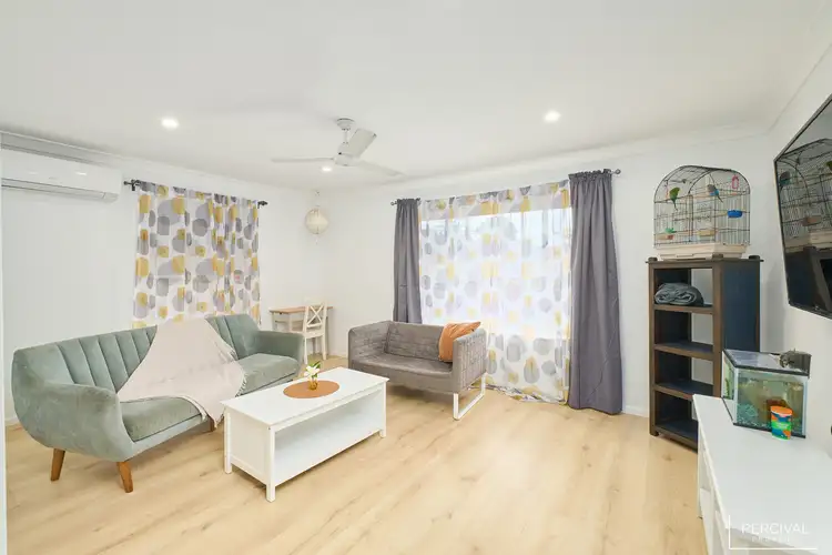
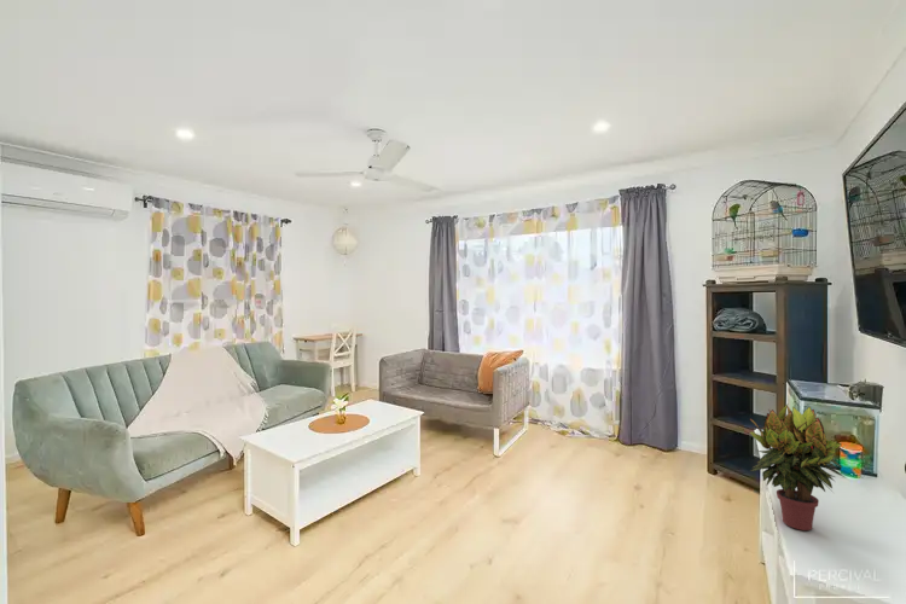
+ potted plant [748,403,846,532]
